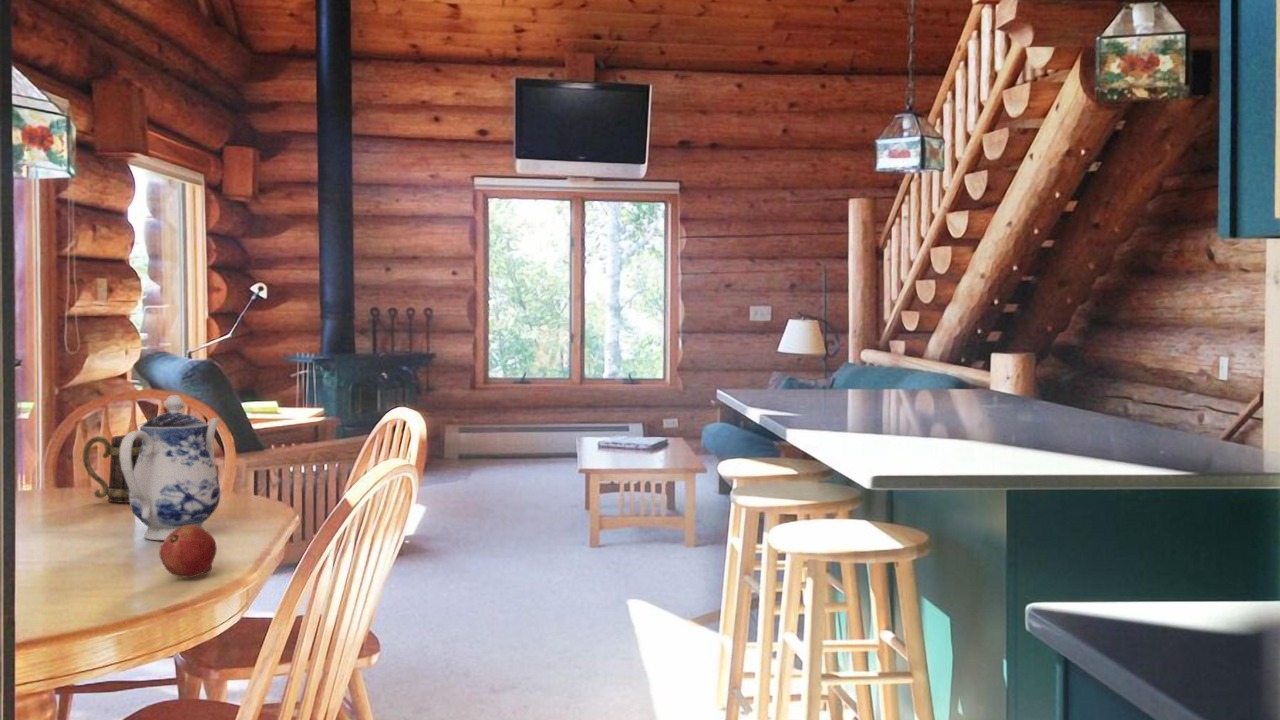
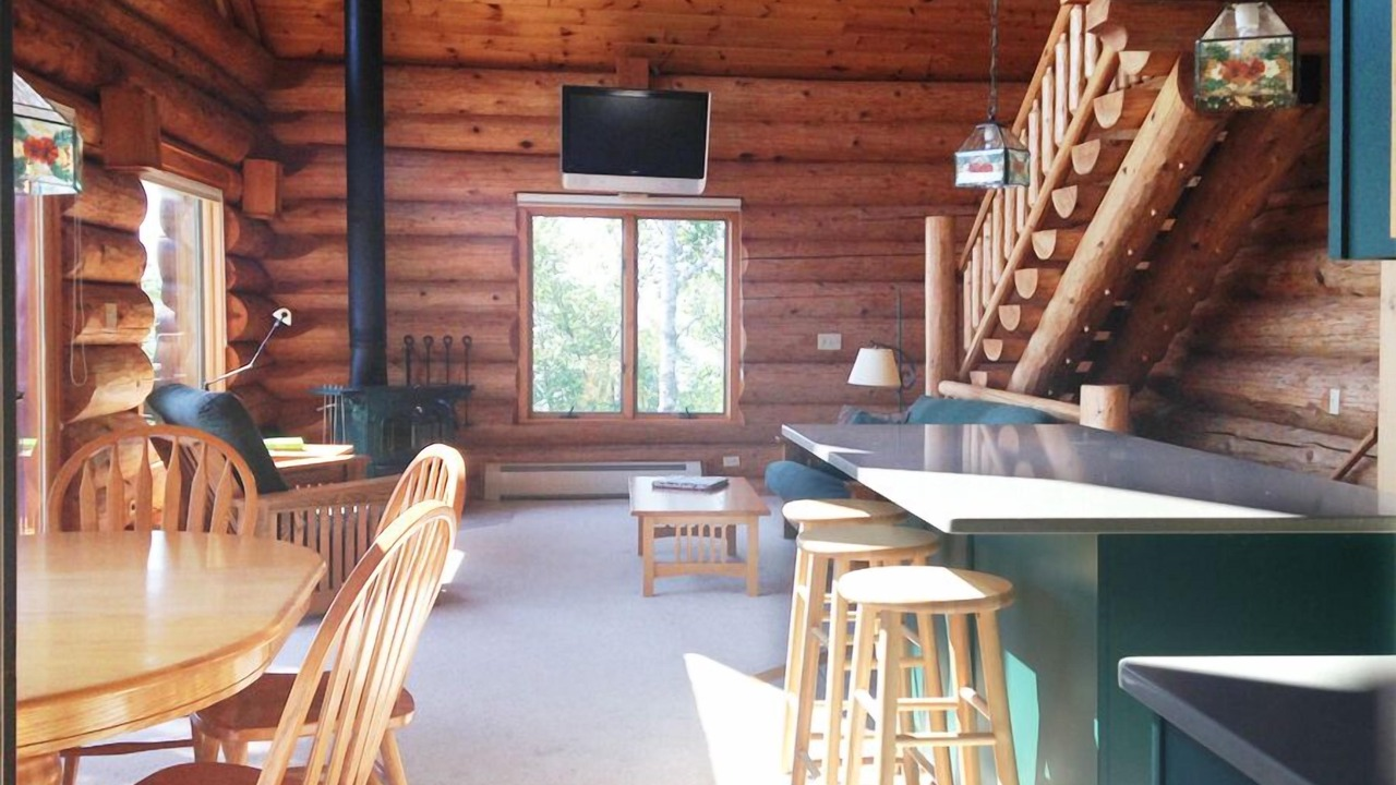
- fruit [158,525,218,579]
- teapot [120,394,222,541]
- mug [82,434,142,504]
